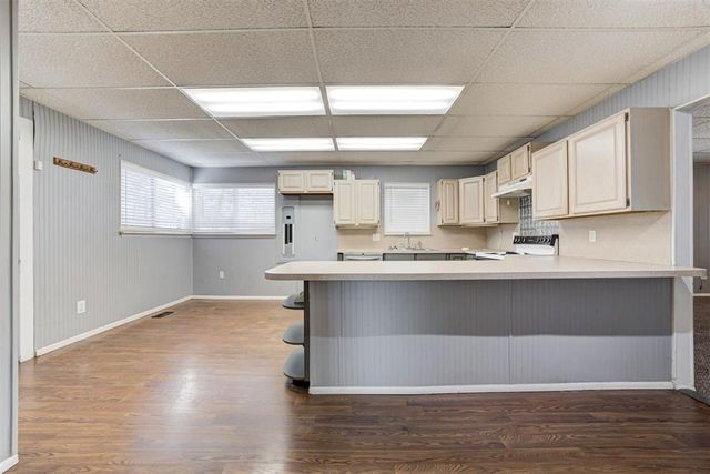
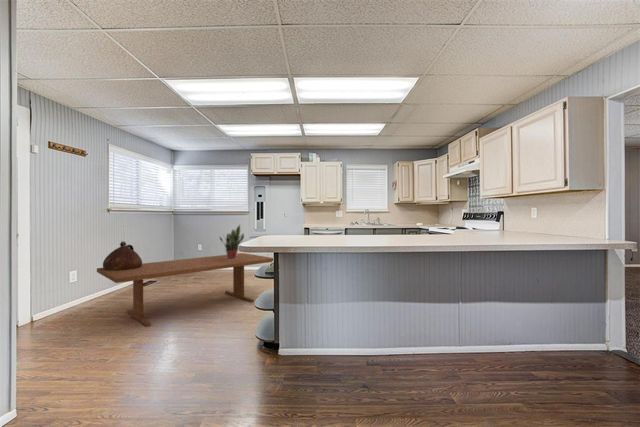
+ potted plant [219,223,245,260]
+ table [96,252,274,327]
+ ceramic jug [102,240,143,270]
